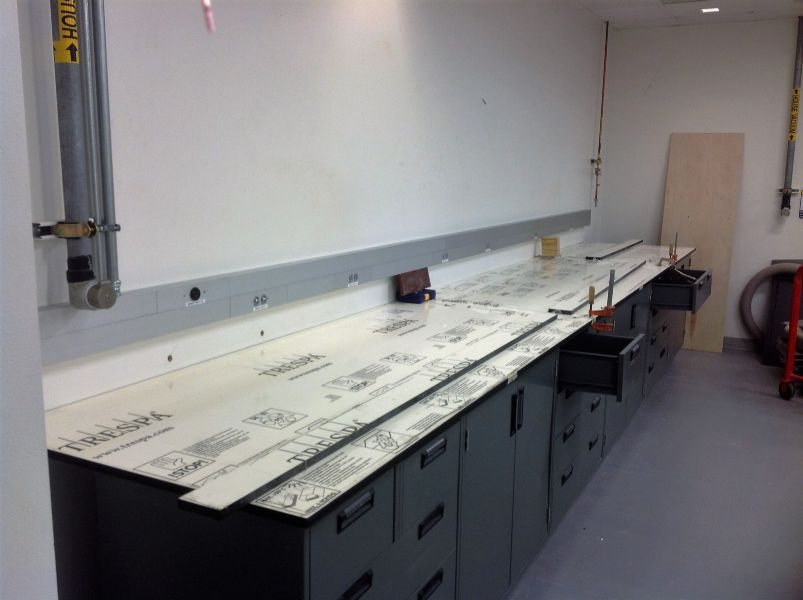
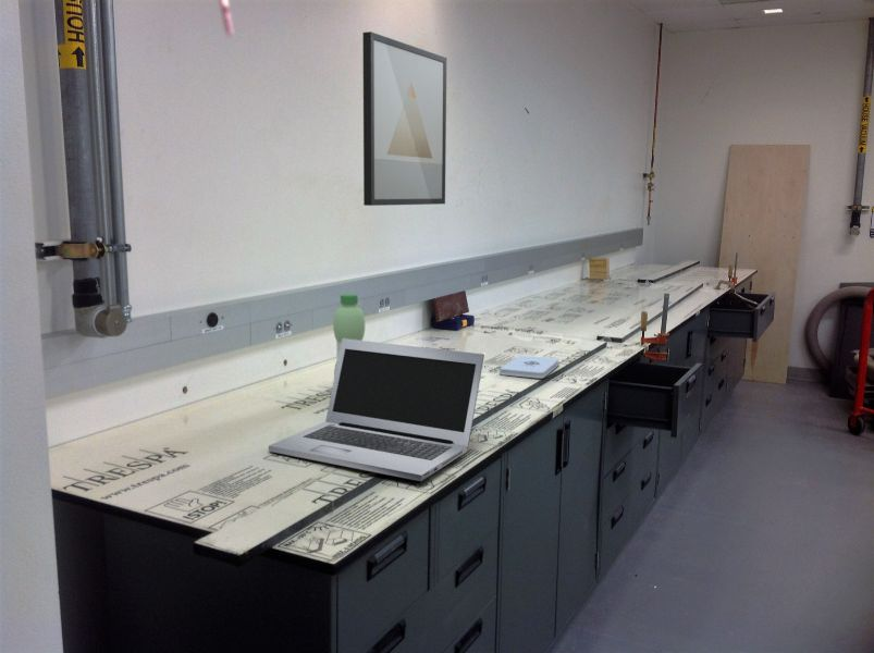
+ notepad [498,355,561,380]
+ laptop [268,338,485,482]
+ wall art [361,30,448,207]
+ water bottle [332,293,366,378]
